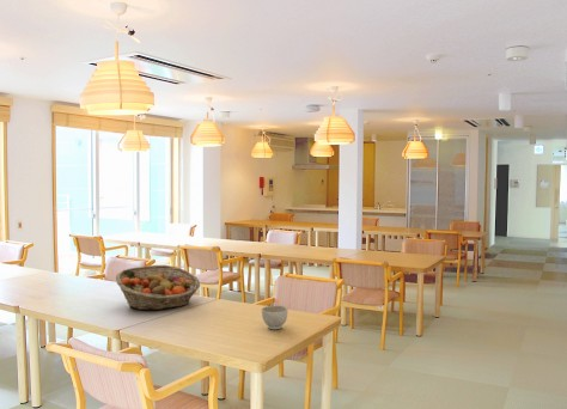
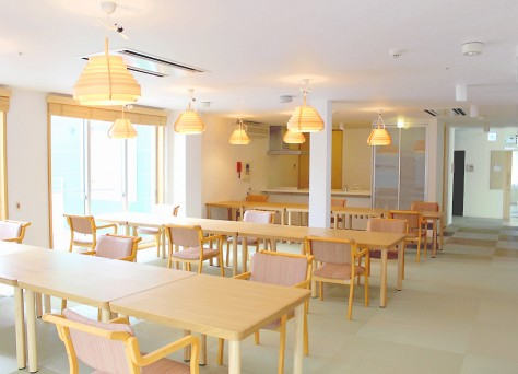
- fruit basket [115,264,201,311]
- bowl [261,305,289,330]
